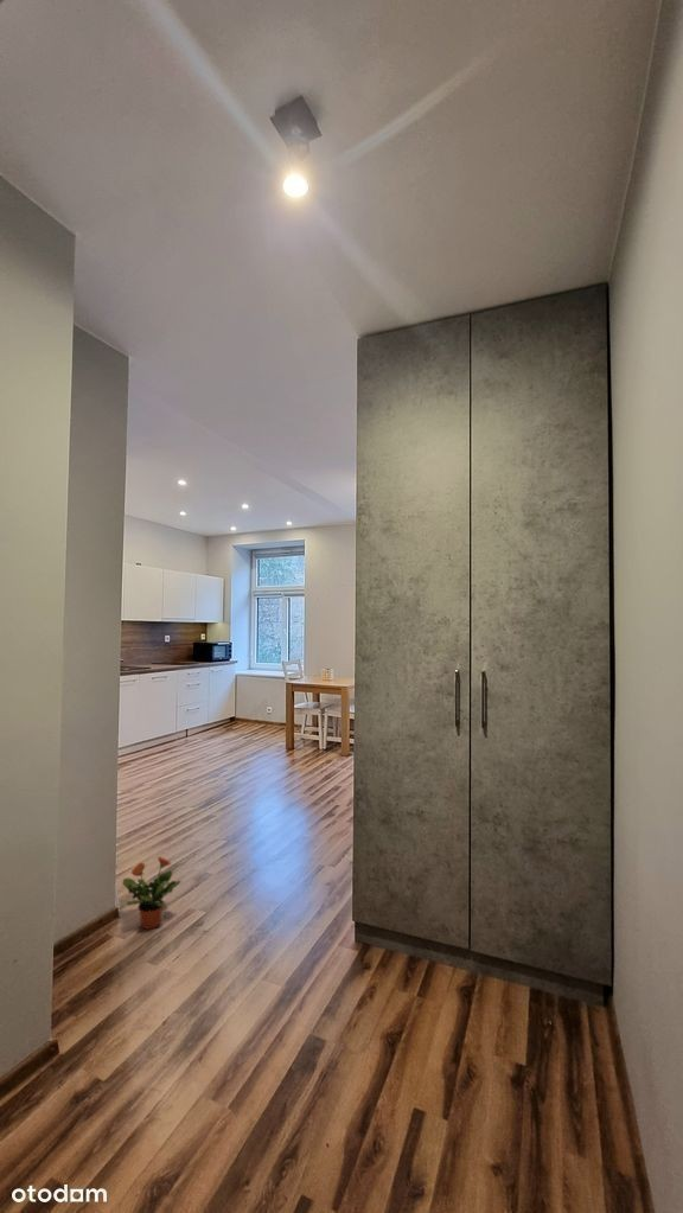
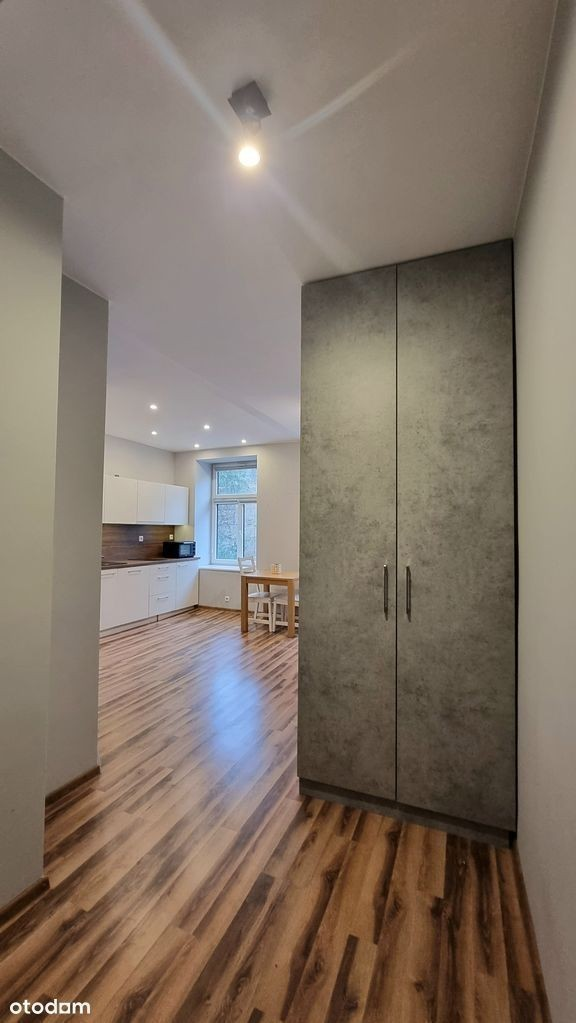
- potted plant [121,855,183,931]
